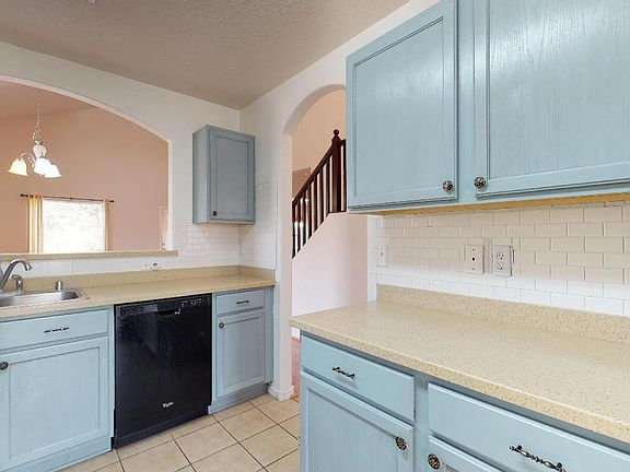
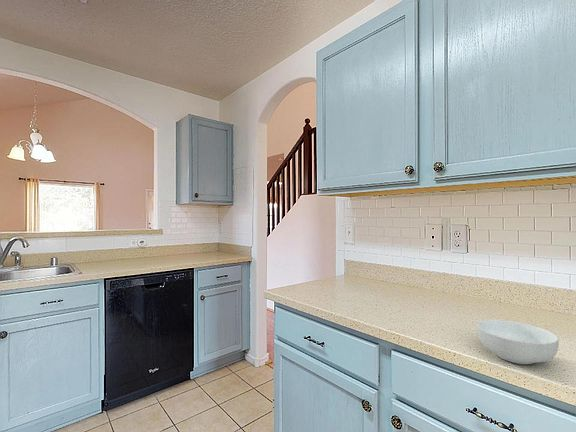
+ cereal bowl [476,319,560,365]
